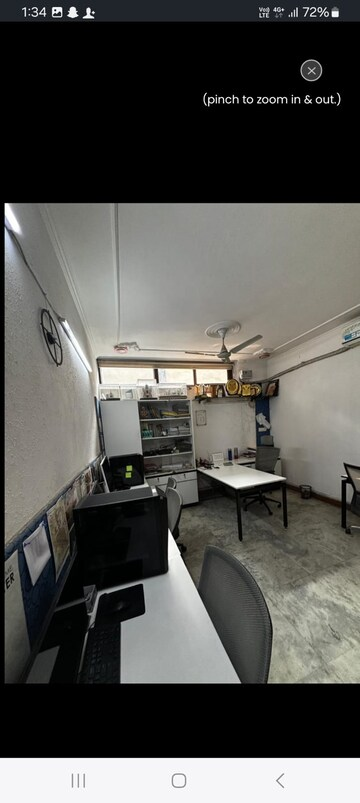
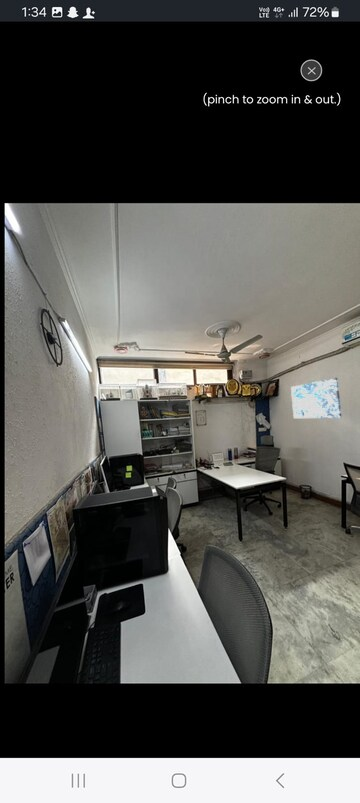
+ wall art [290,377,343,419]
